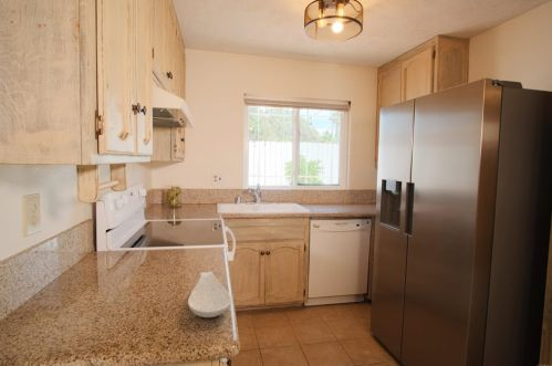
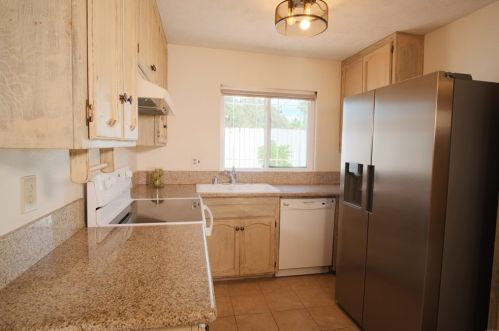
- spoon rest [187,271,232,318]
